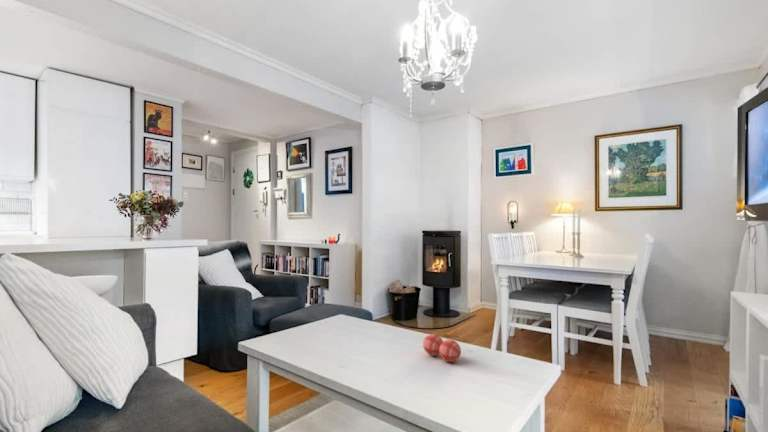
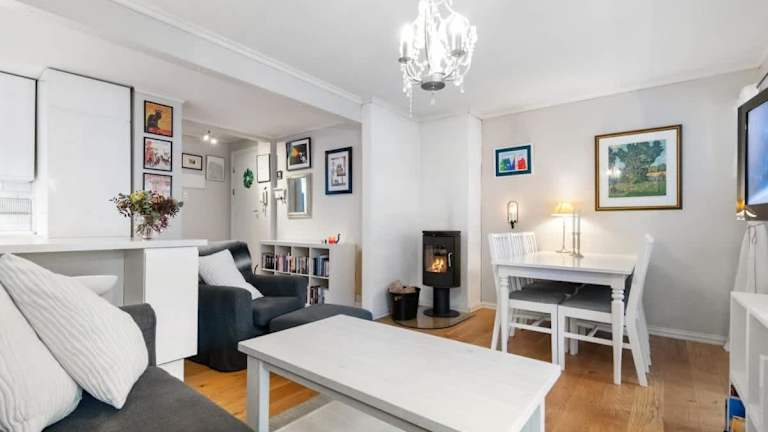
- decorative ball [422,333,462,363]
